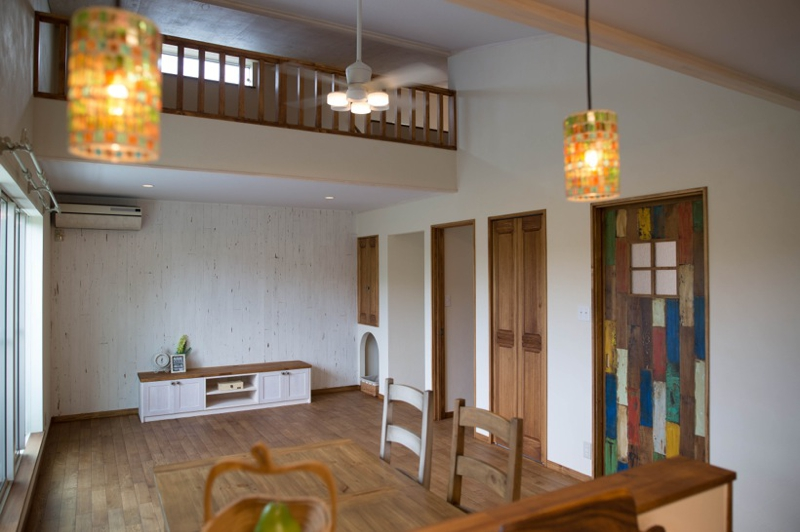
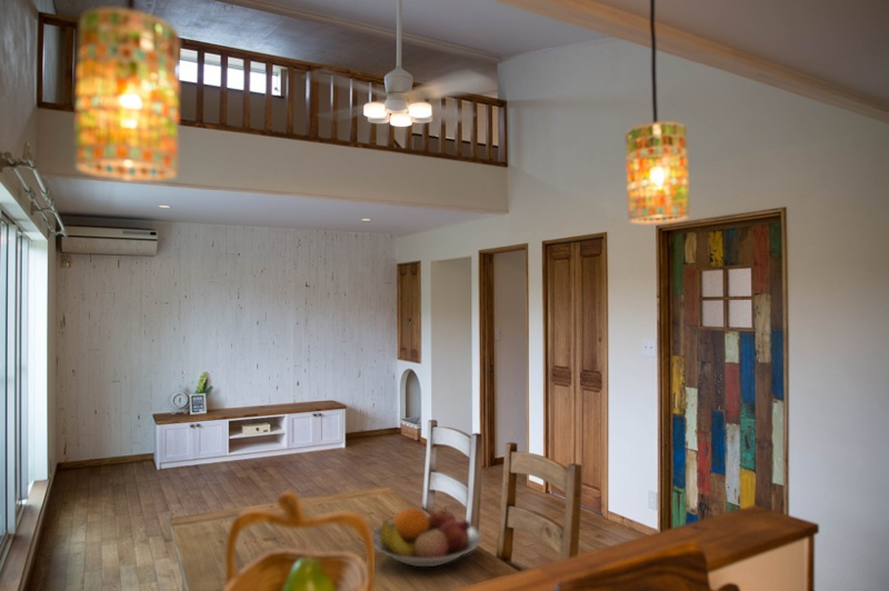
+ fruit bowl [371,505,482,568]
